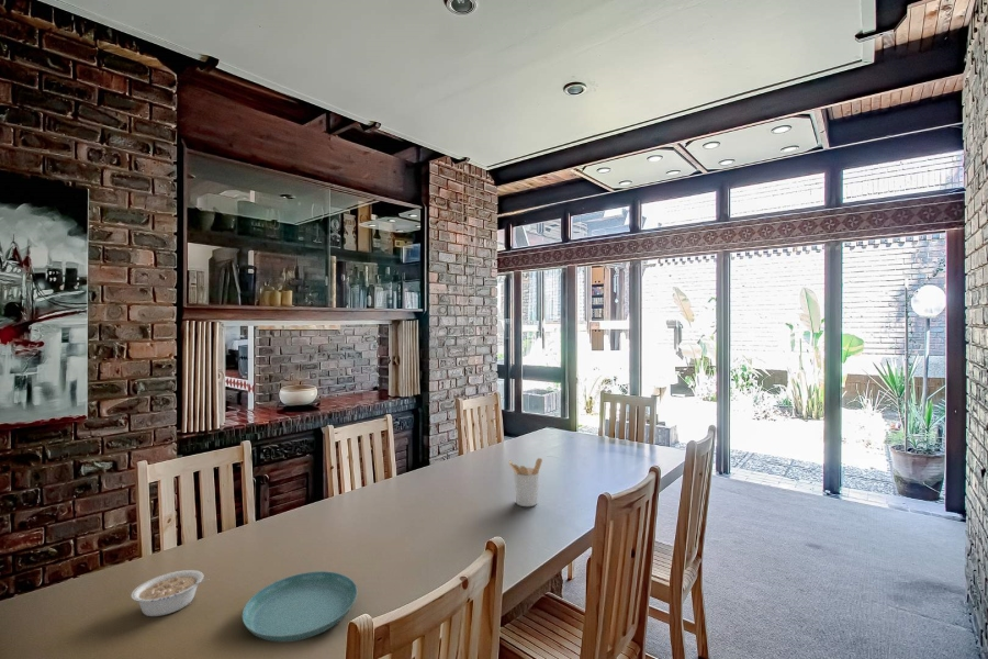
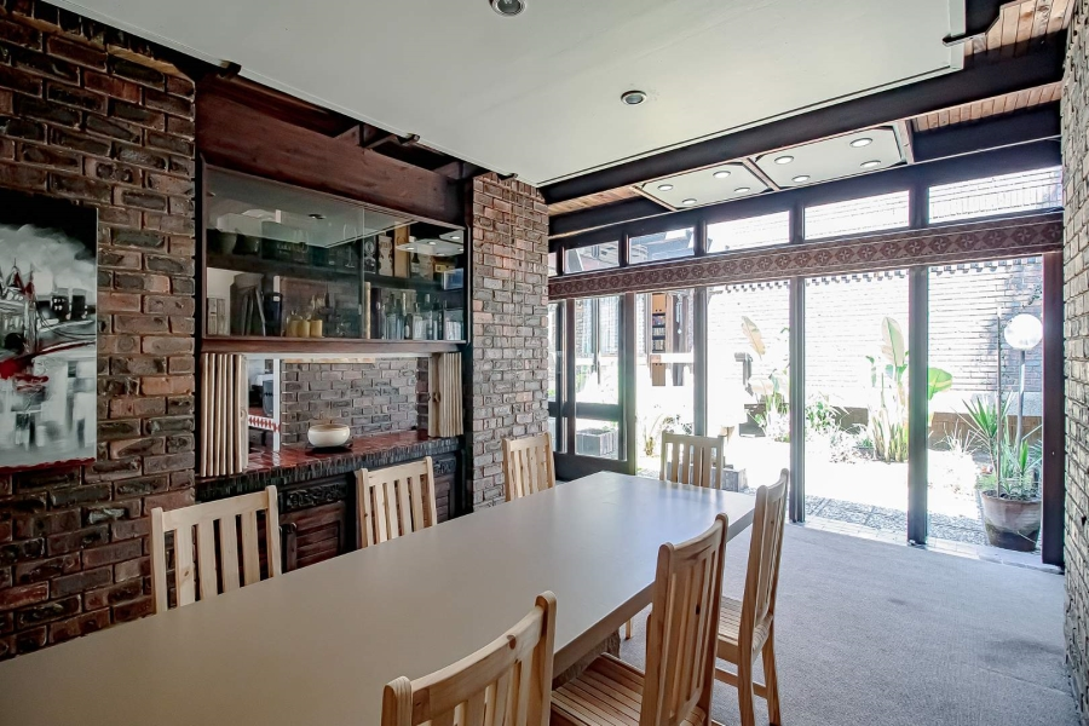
- utensil holder [508,457,543,507]
- saucer [242,570,359,643]
- legume [130,569,212,617]
